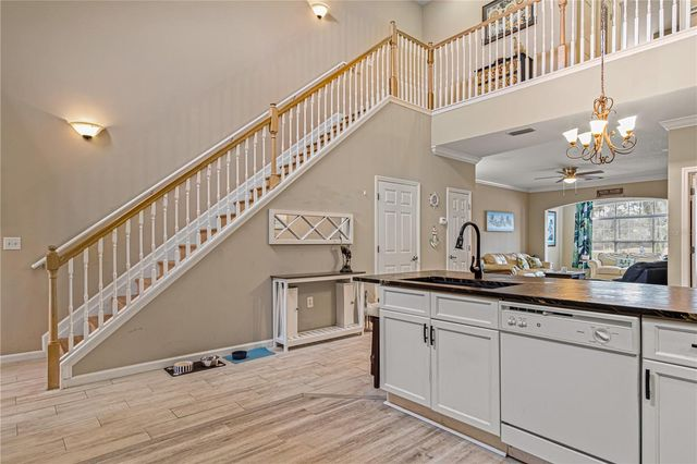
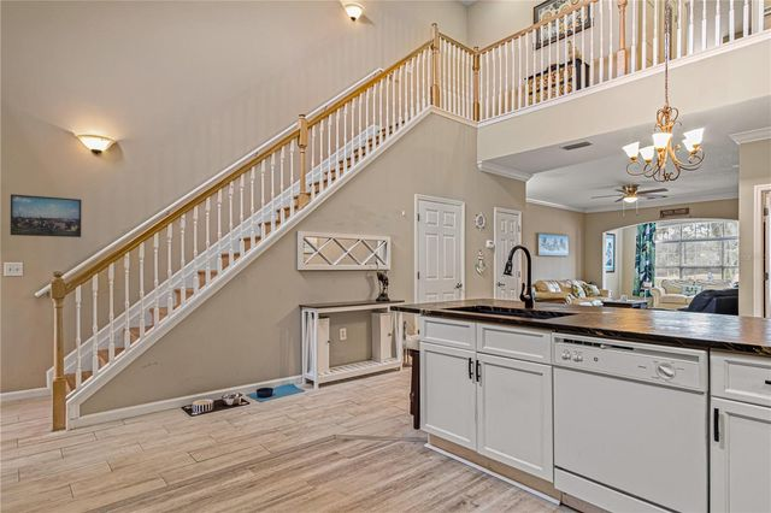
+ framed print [10,193,83,238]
